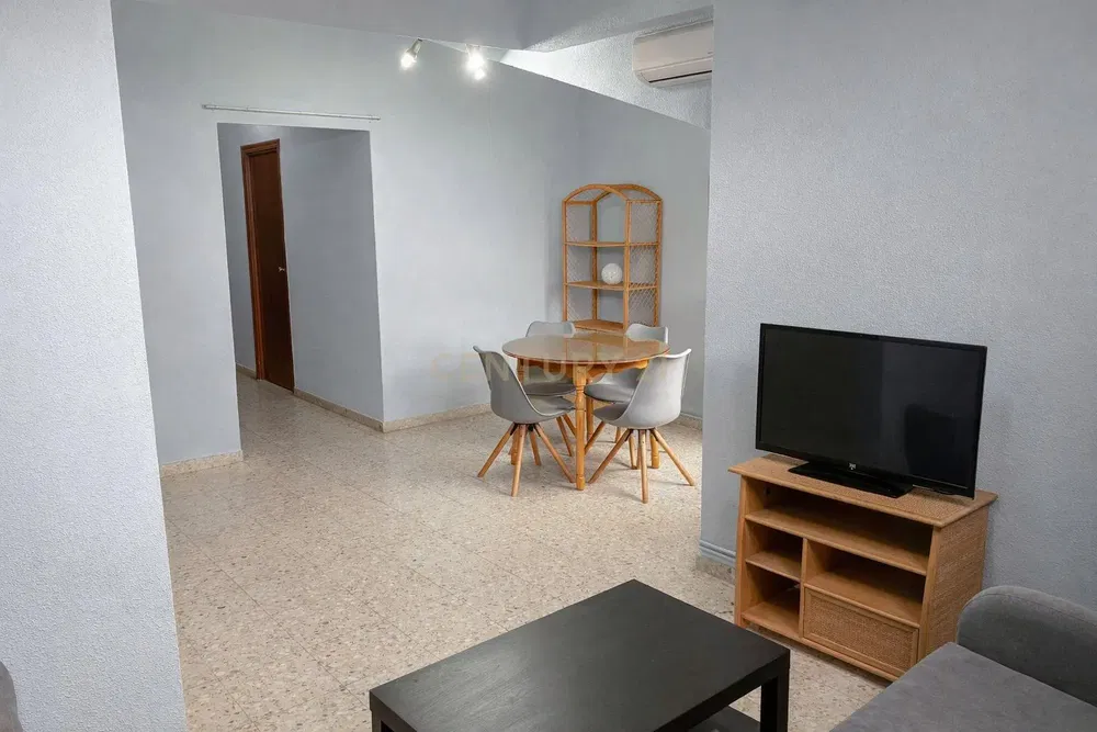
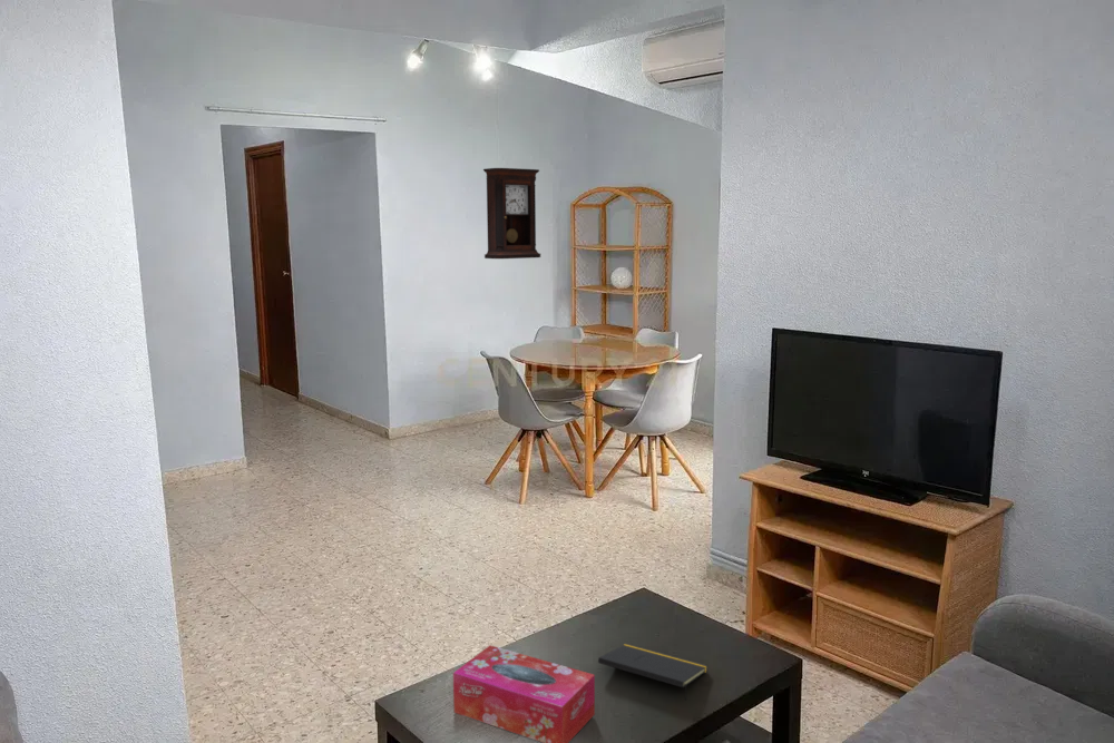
+ pendulum clock [482,167,541,260]
+ notepad [597,643,710,701]
+ tissue box [452,644,596,743]
